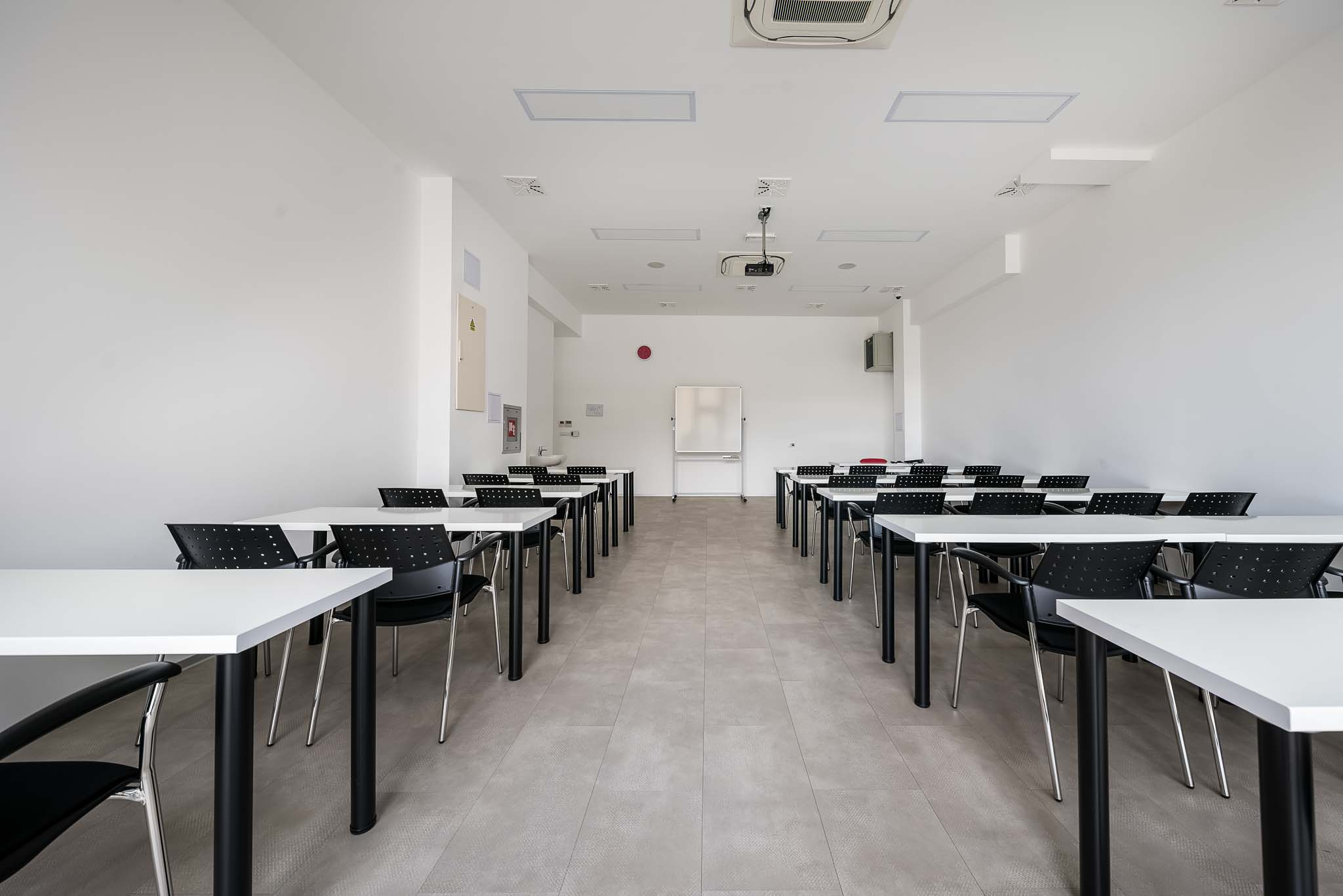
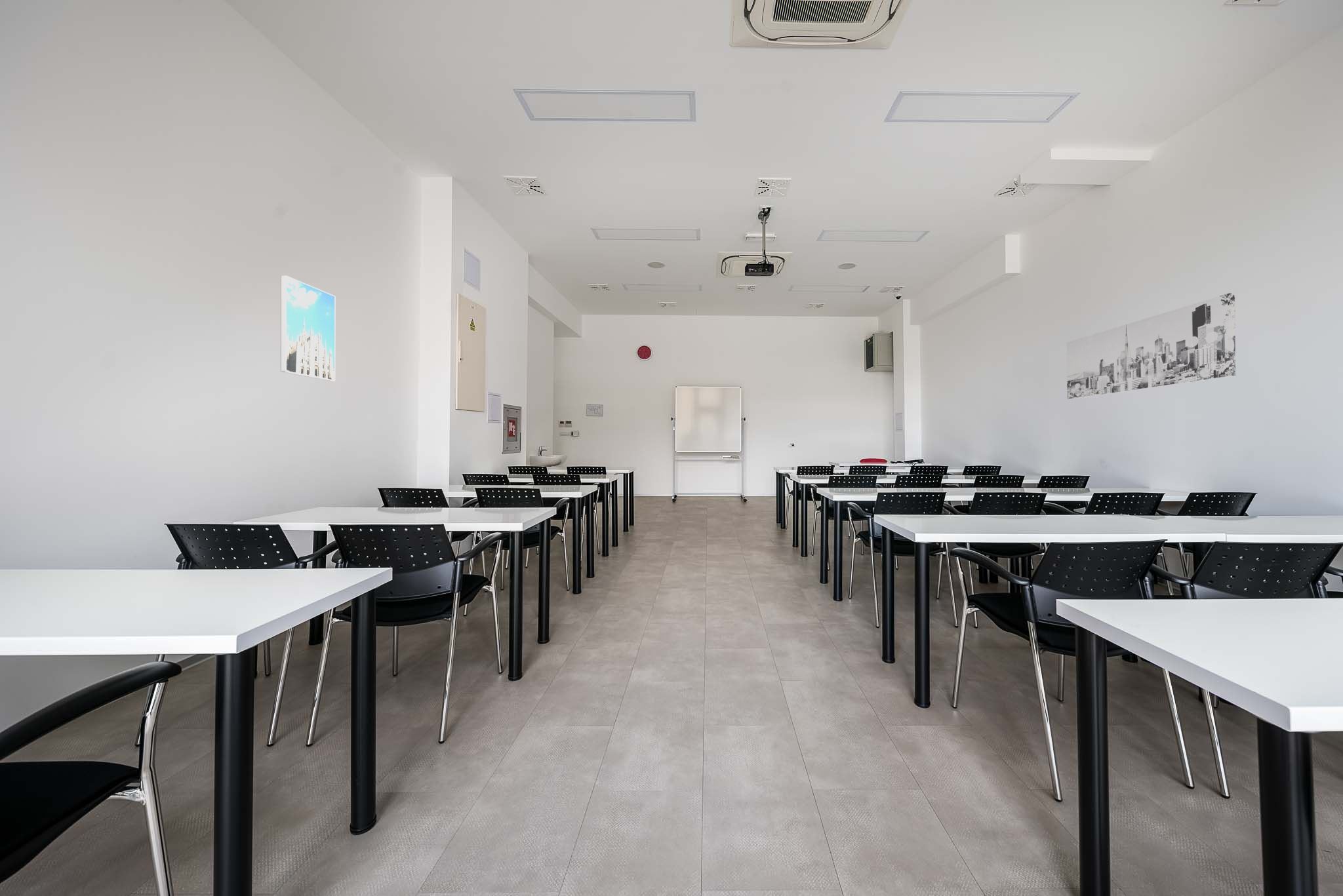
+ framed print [280,275,336,381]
+ wall art [1066,292,1236,400]
